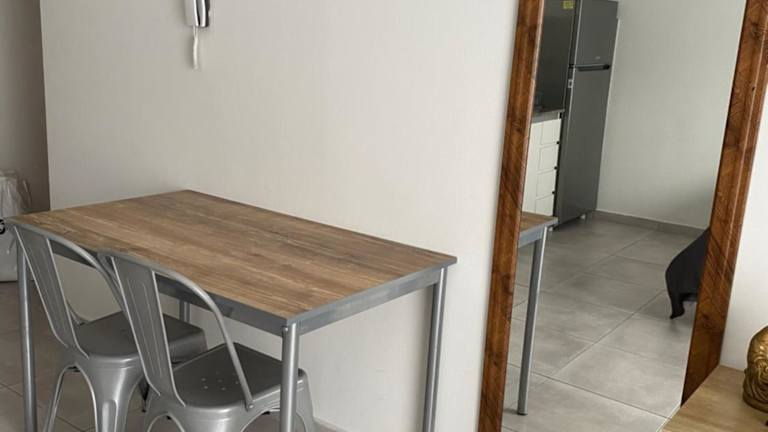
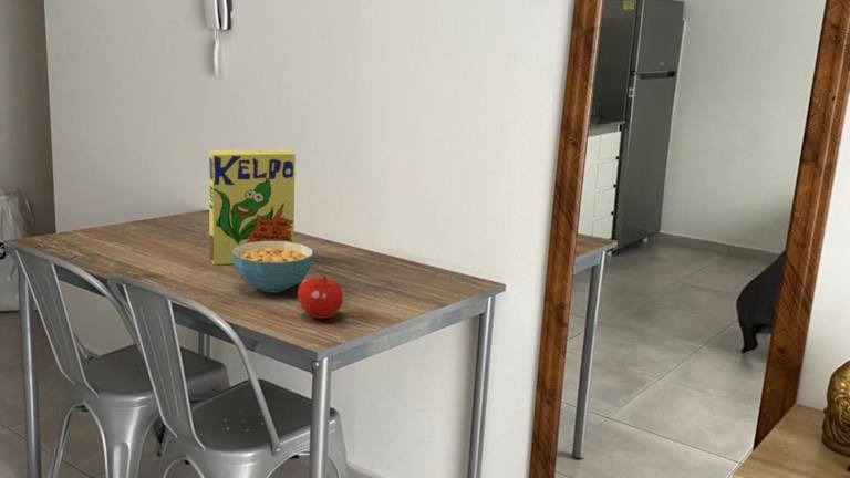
+ cereal bowl [232,241,314,293]
+ cereal box [208,148,297,266]
+ fruit [297,276,344,320]
